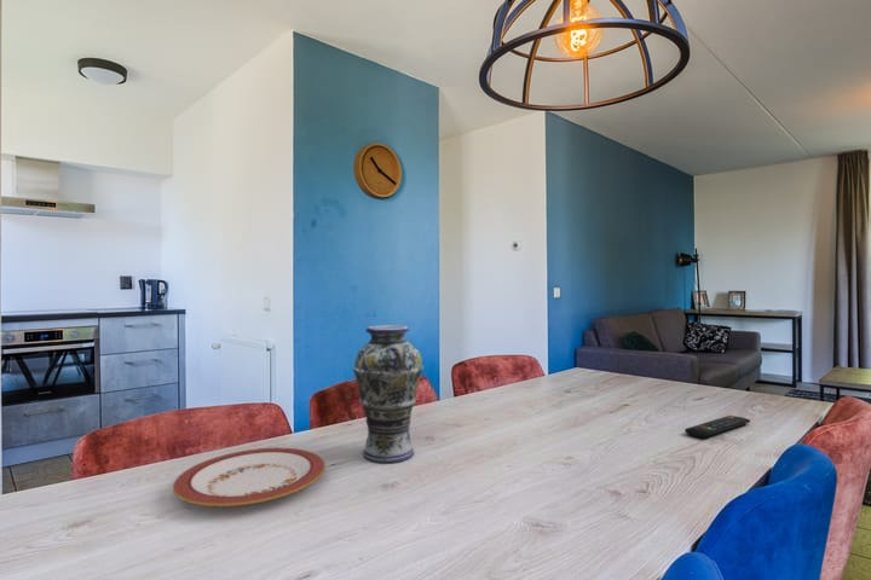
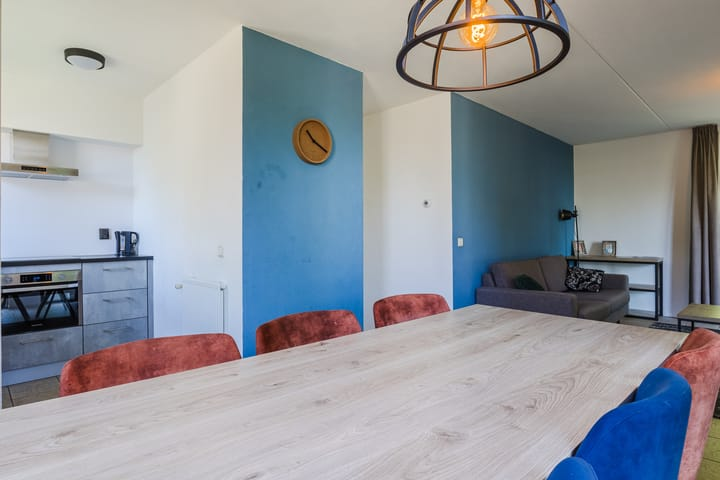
- remote control [683,414,751,439]
- plate [172,447,327,507]
- vase [352,324,425,464]
